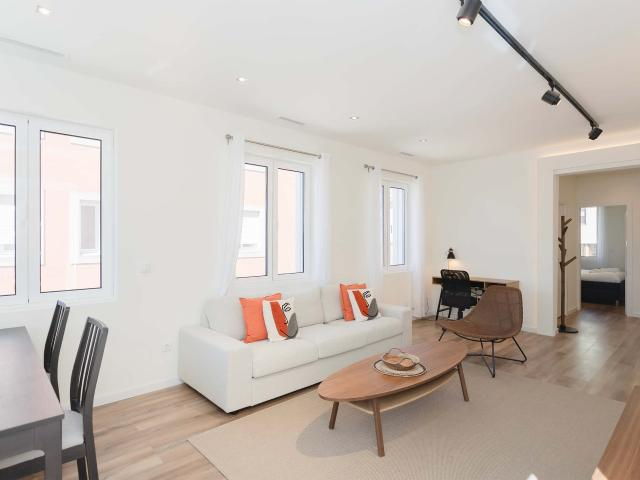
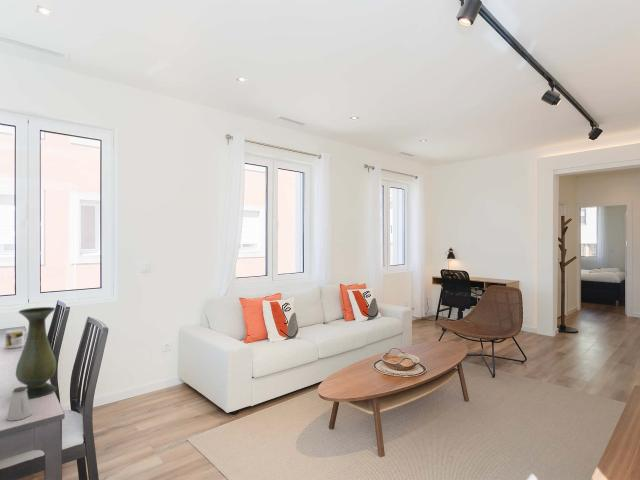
+ vase [15,306,58,400]
+ mug [5,328,28,350]
+ saltshaker [6,386,33,422]
